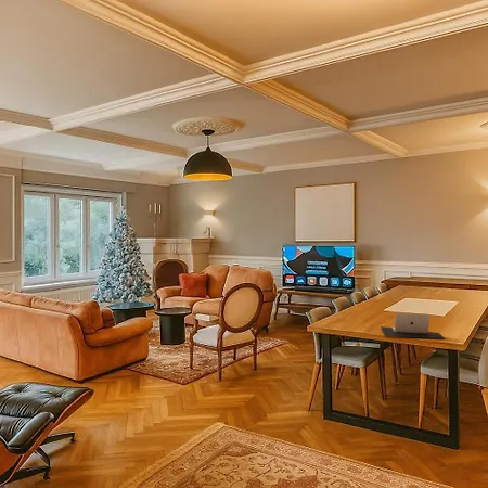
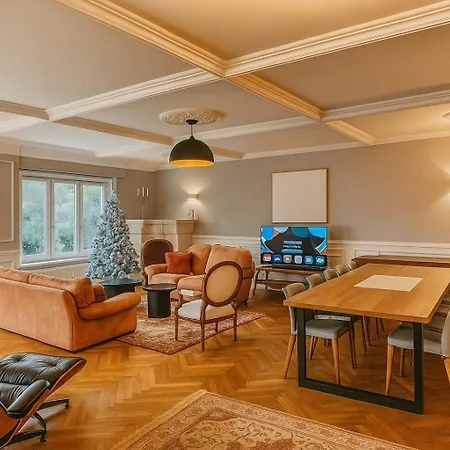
- laptop [380,312,446,339]
